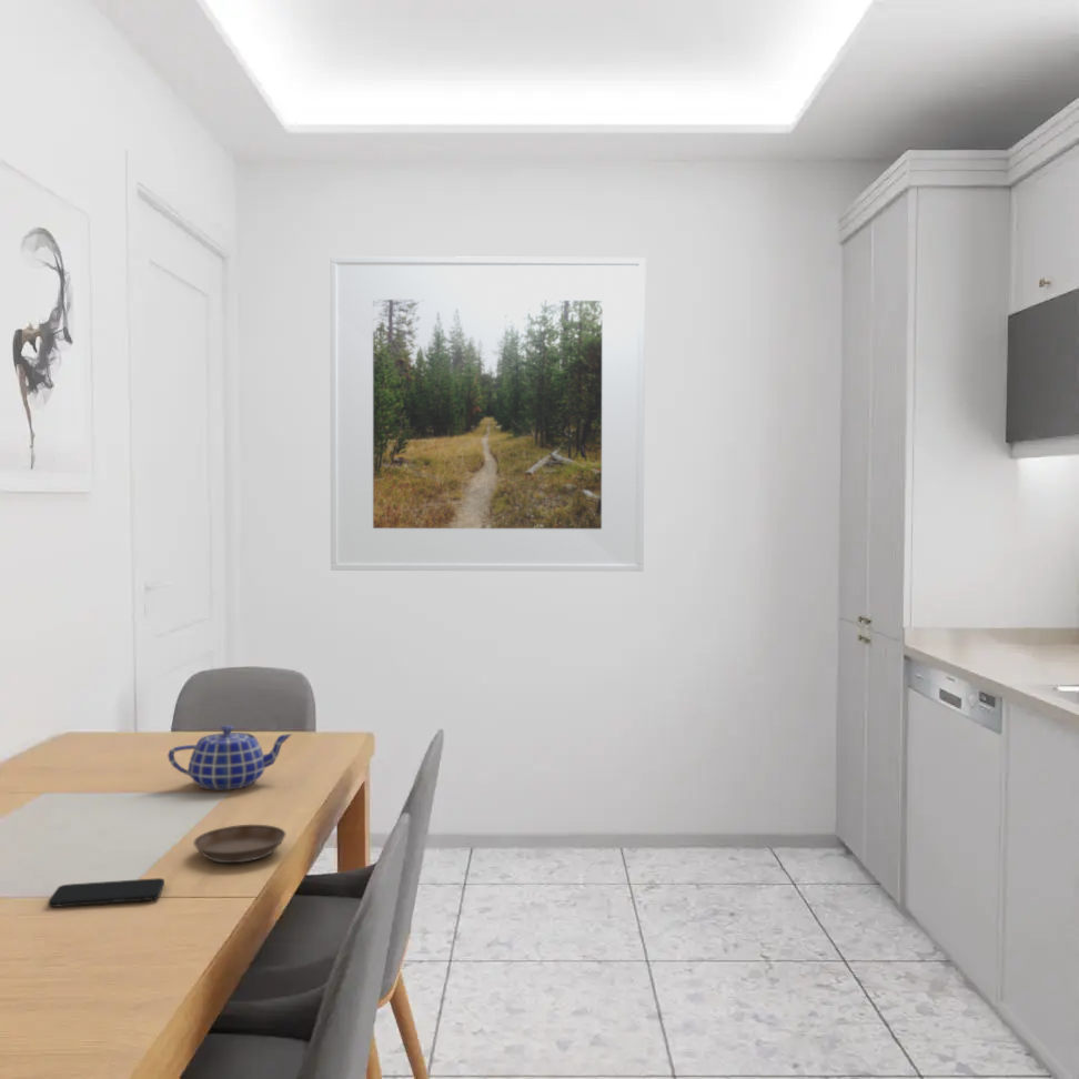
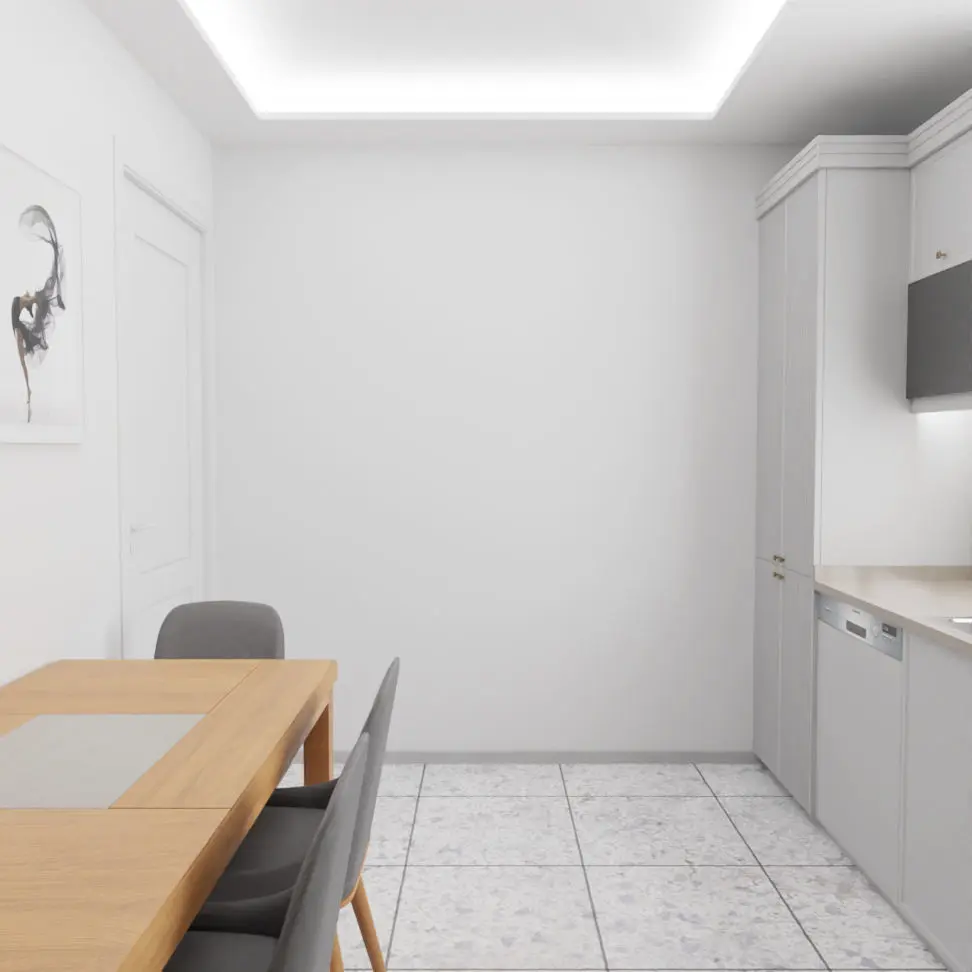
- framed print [330,255,646,573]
- teapot [167,725,293,790]
- saucer [192,824,288,864]
- smartphone [48,877,165,908]
